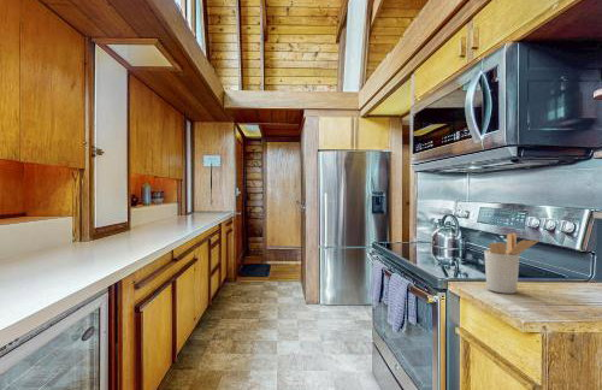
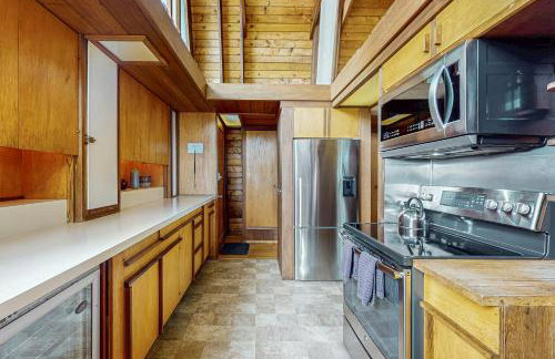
- utensil holder [483,231,541,295]
